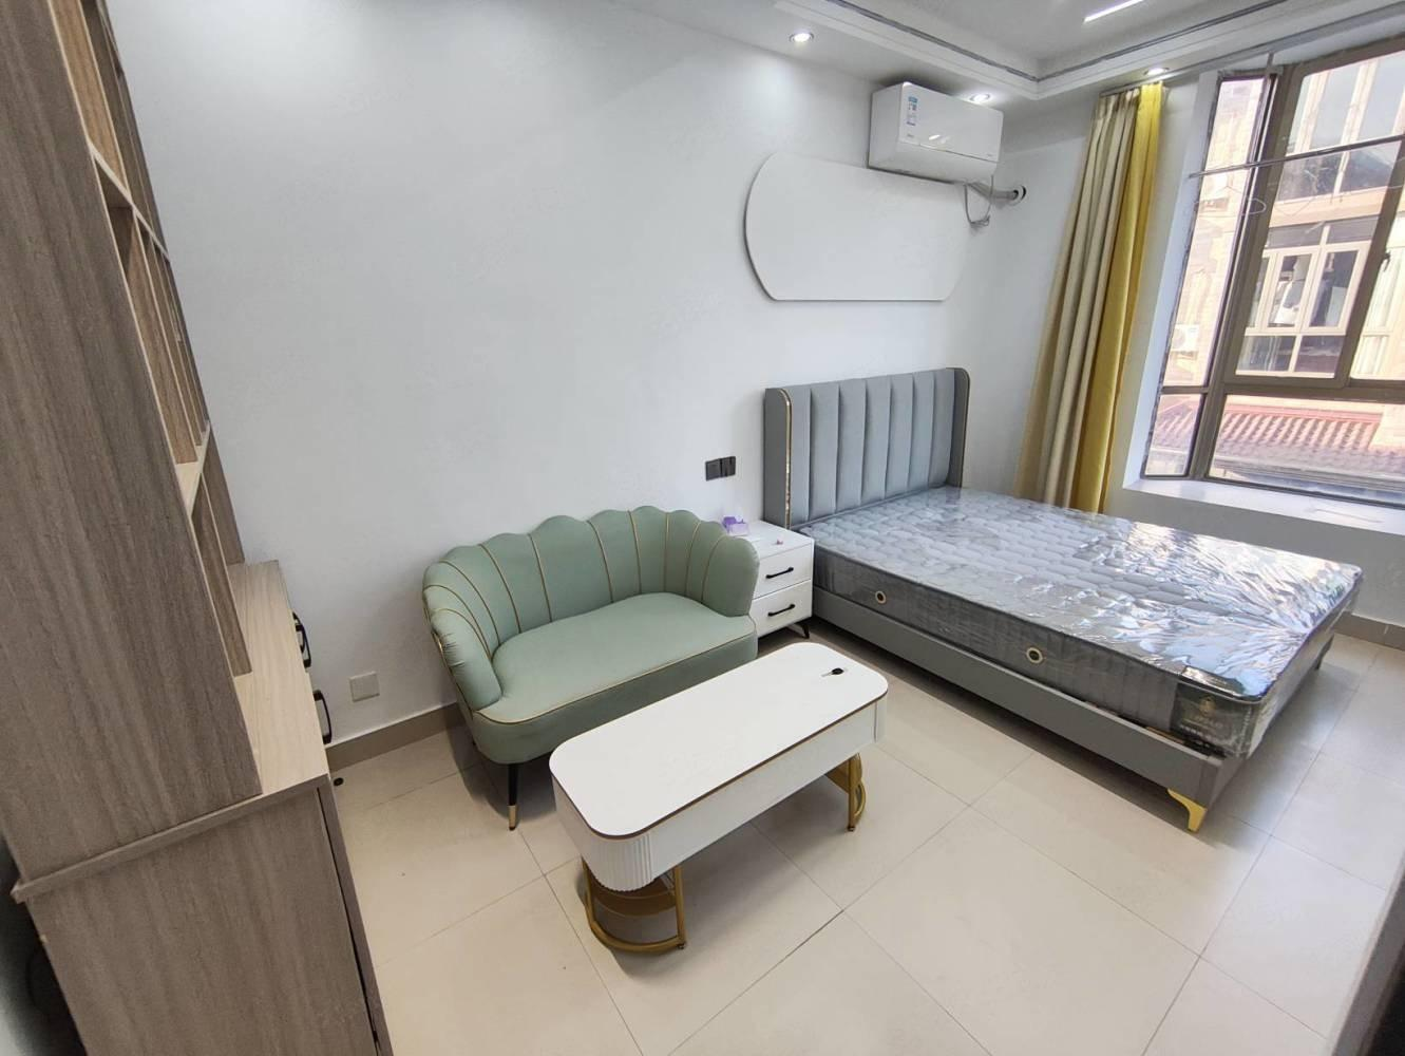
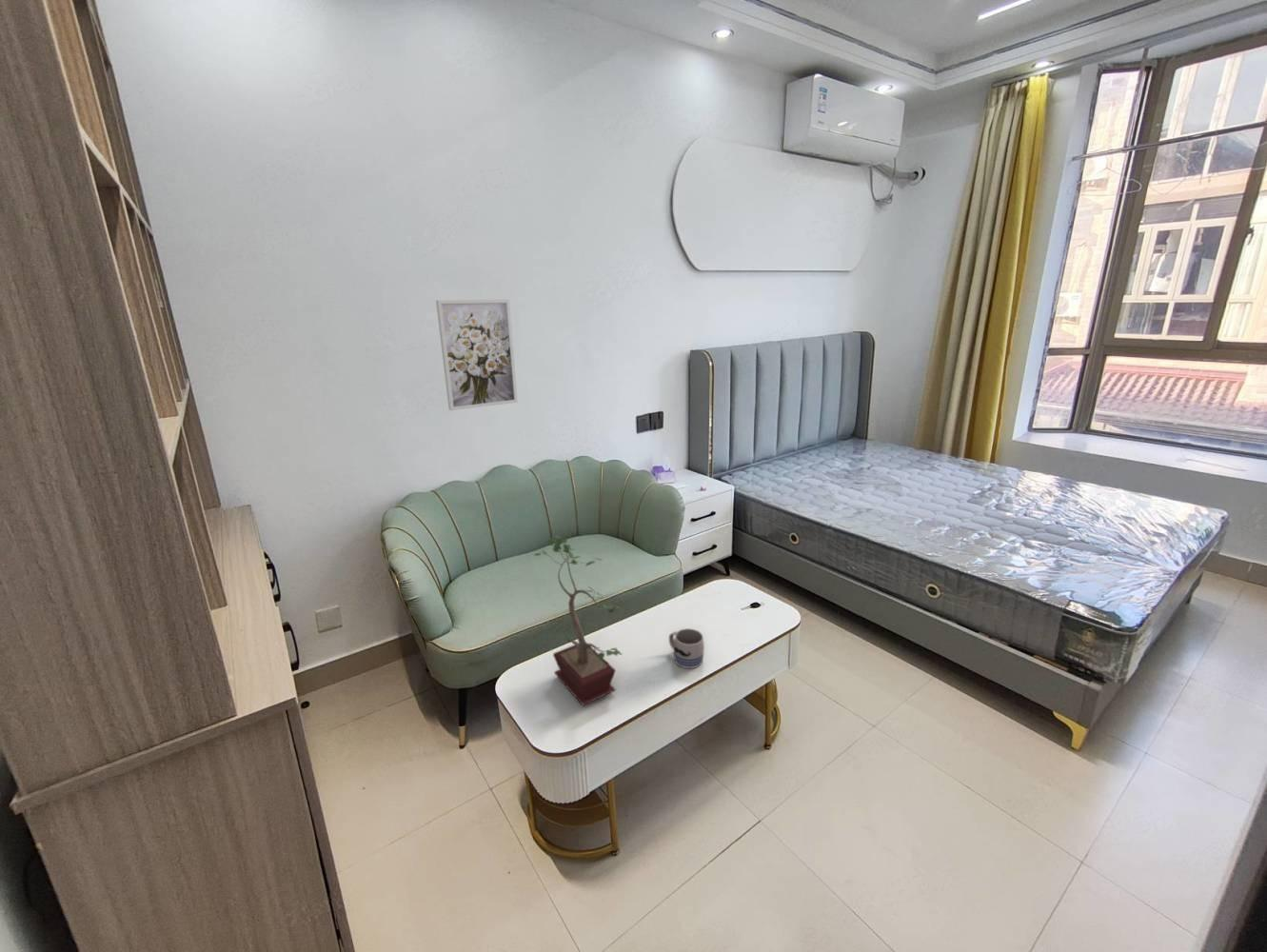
+ wall art [435,299,519,411]
+ mug [668,627,705,669]
+ potted plant [532,534,624,706]
